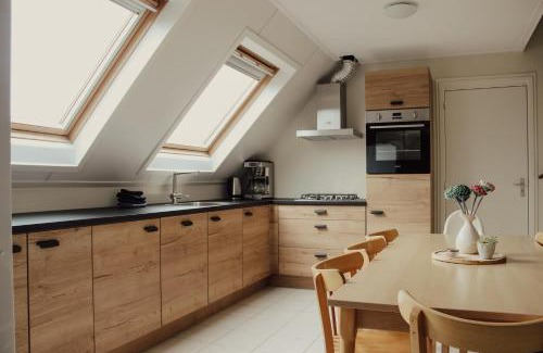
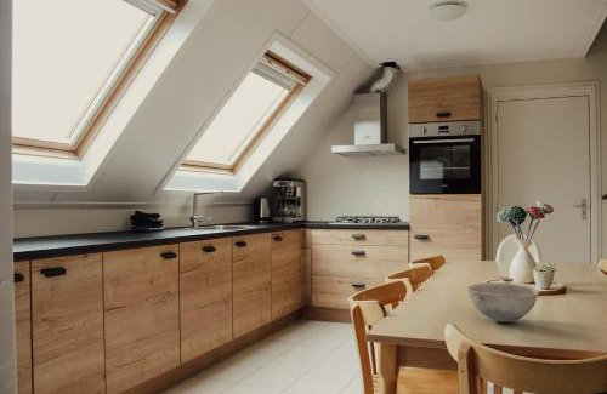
+ bowl [466,281,540,324]
